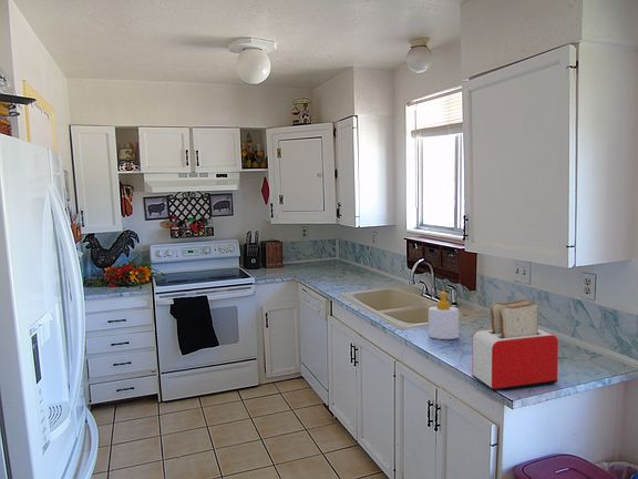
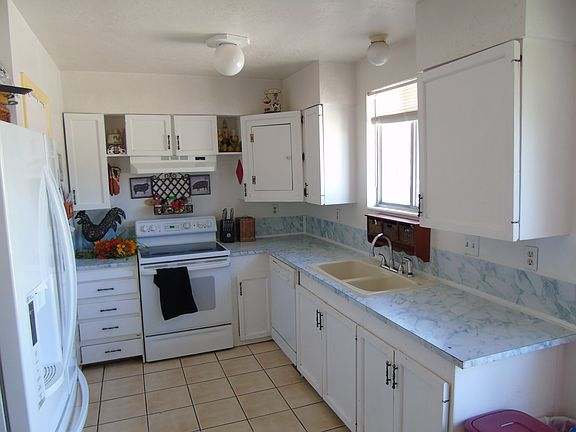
- soap bottle [428,291,460,340]
- toaster [472,298,559,393]
